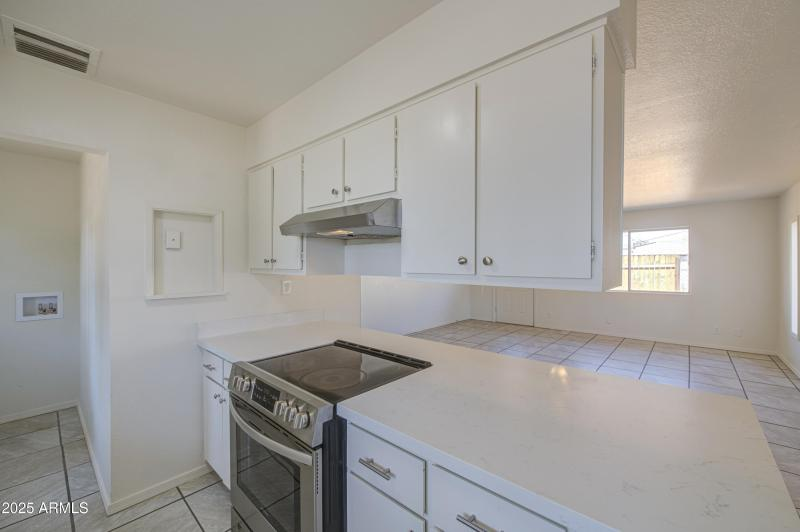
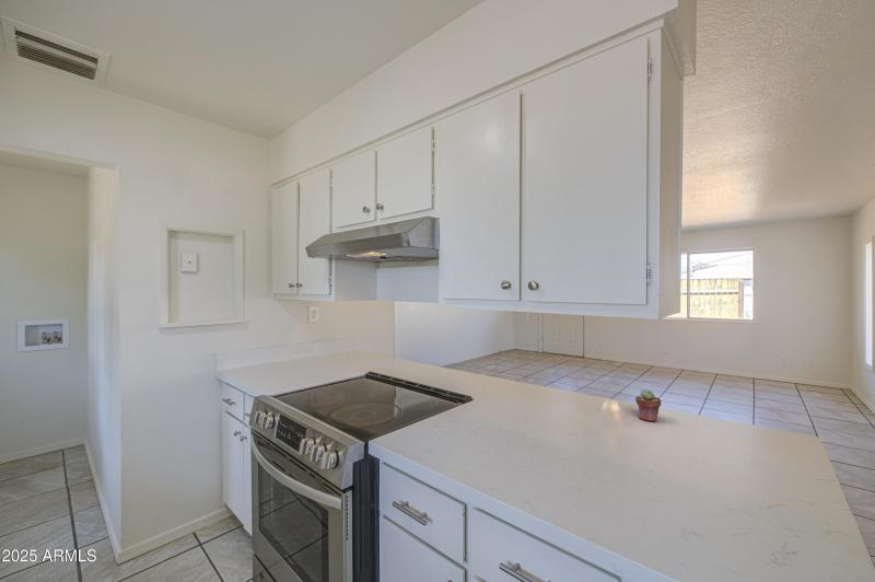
+ potted succulent [634,388,662,422]
